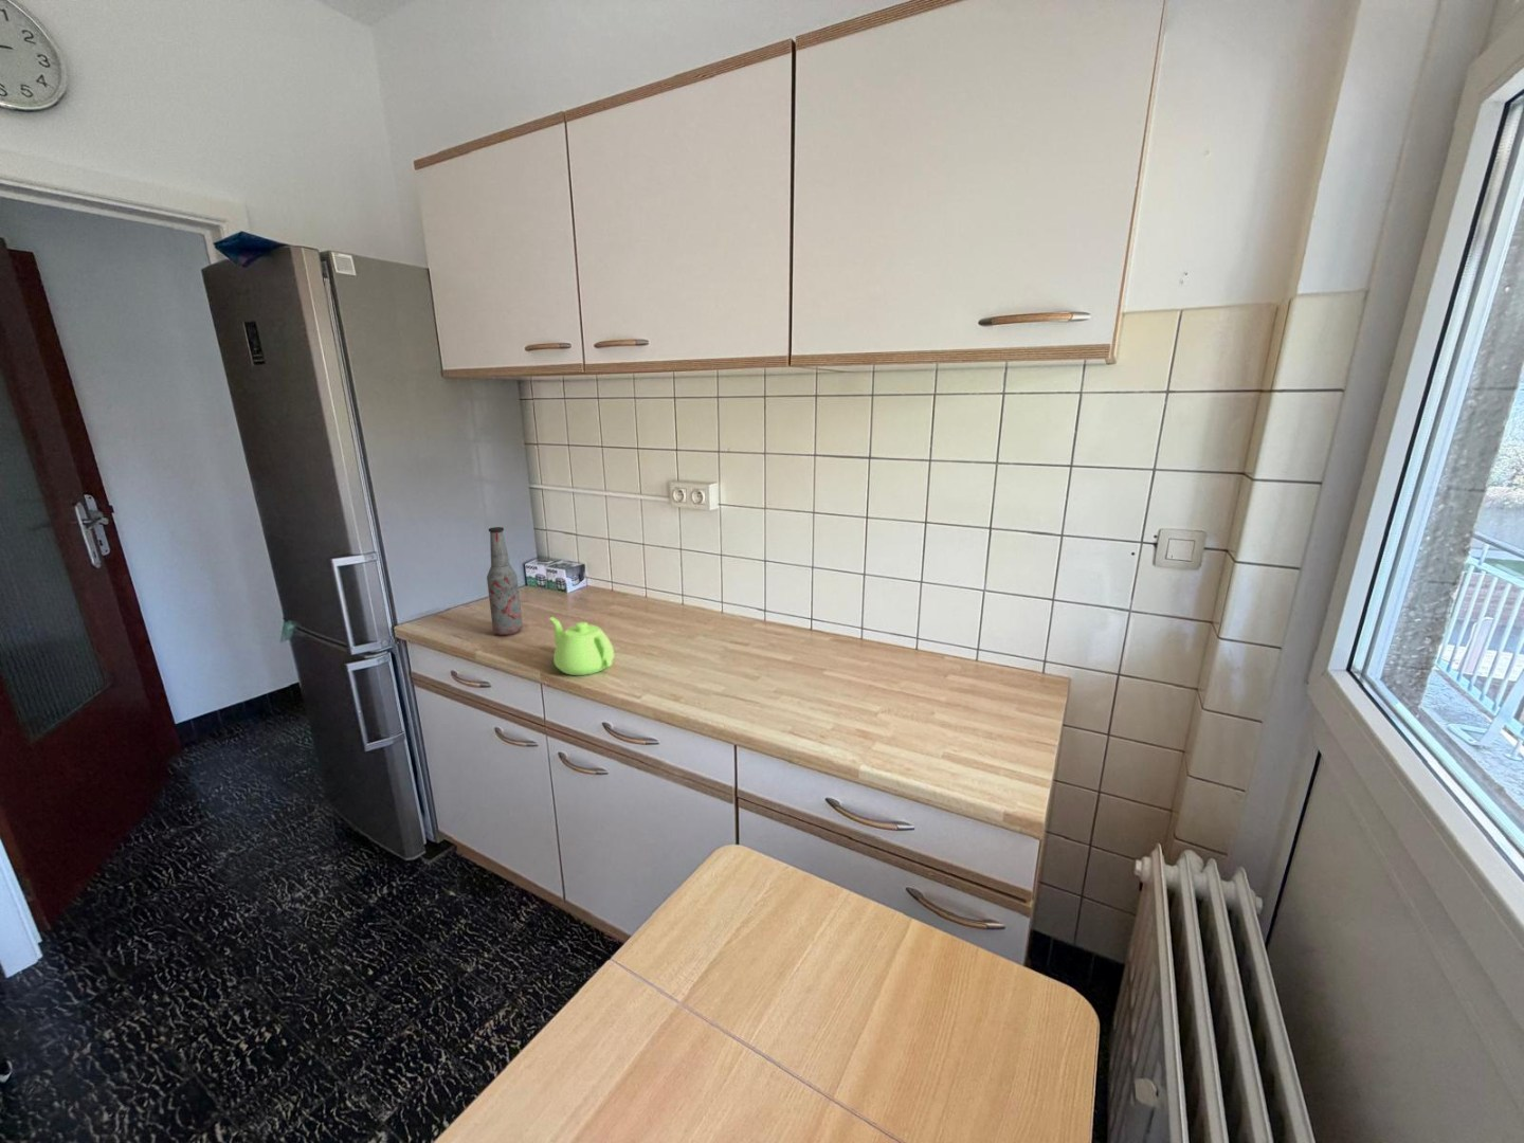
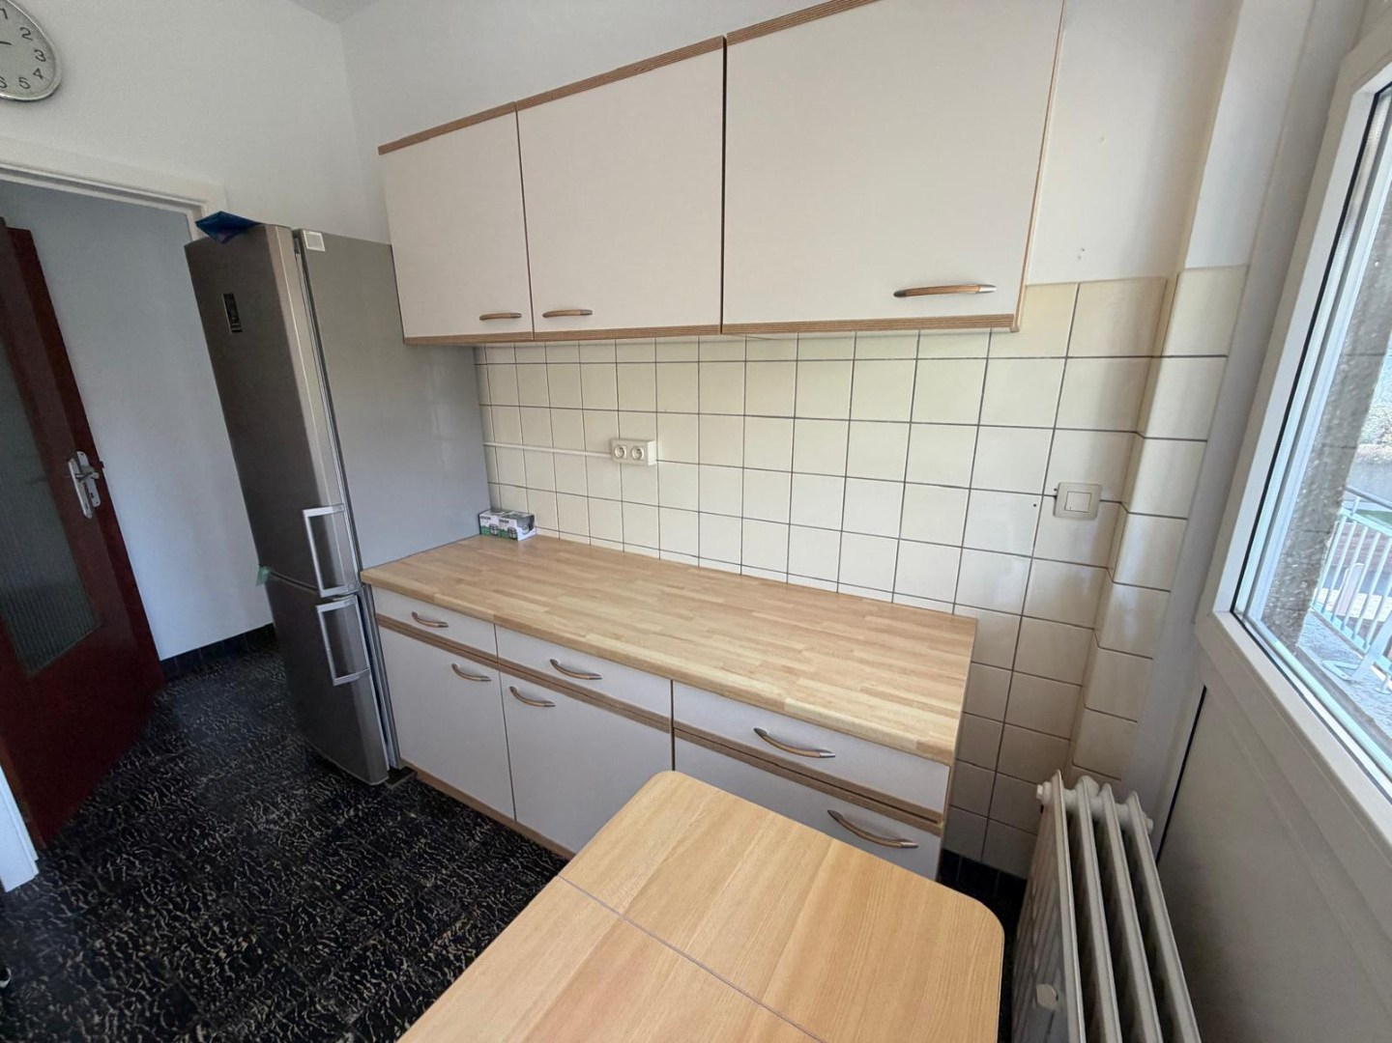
- bottle [486,526,524,636]
- teapot [550,616,614,676]
